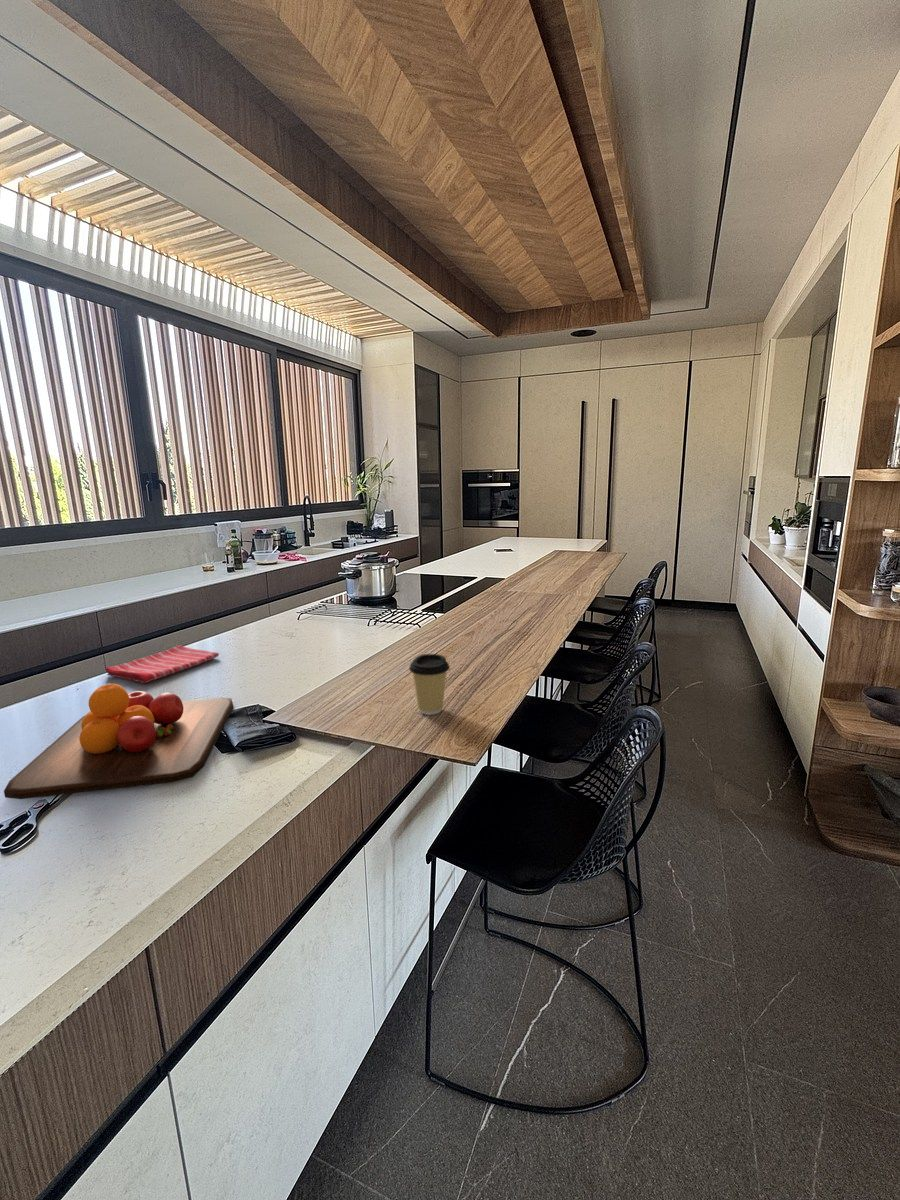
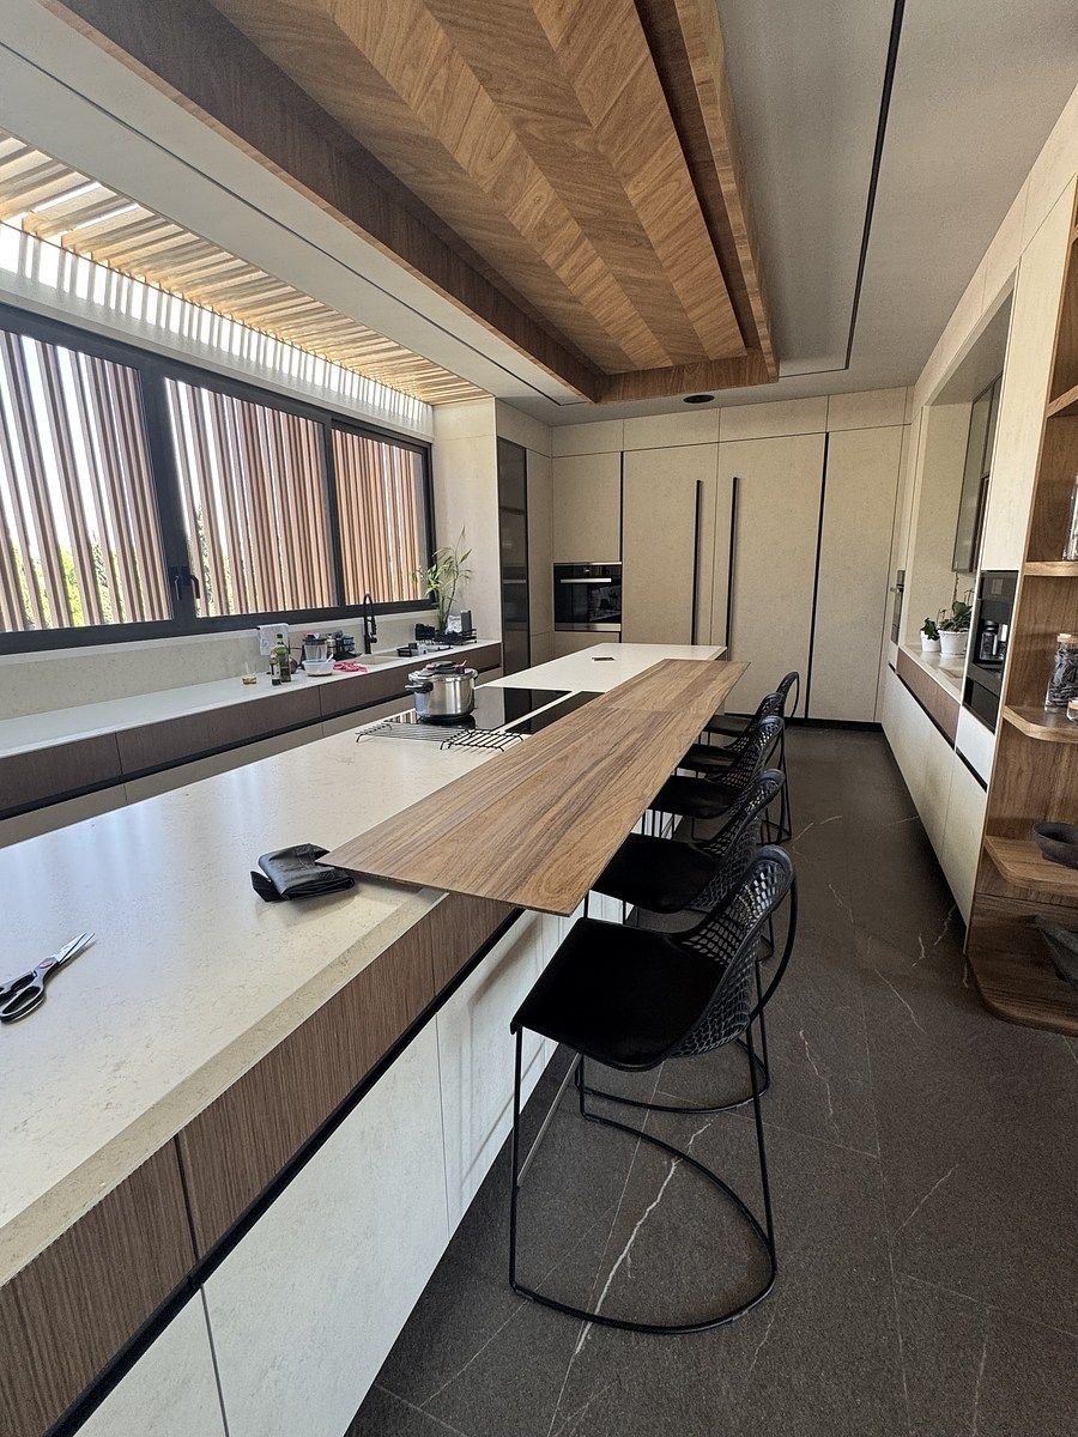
- dish towel [104,644,220,684]
- coffee cup [408,653,451,716]
- chopping board [3,683,234,800]
